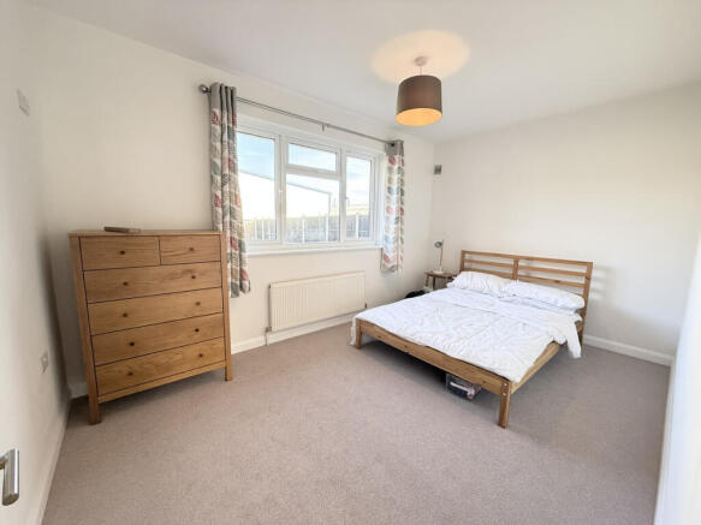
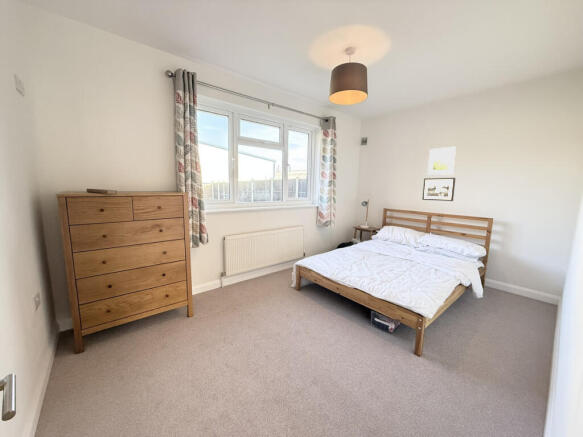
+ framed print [427,145,457,176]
+ picture frame [421,177,456,202]
